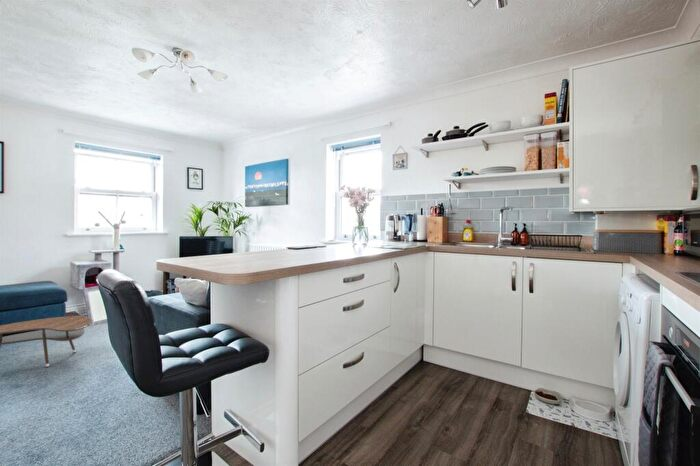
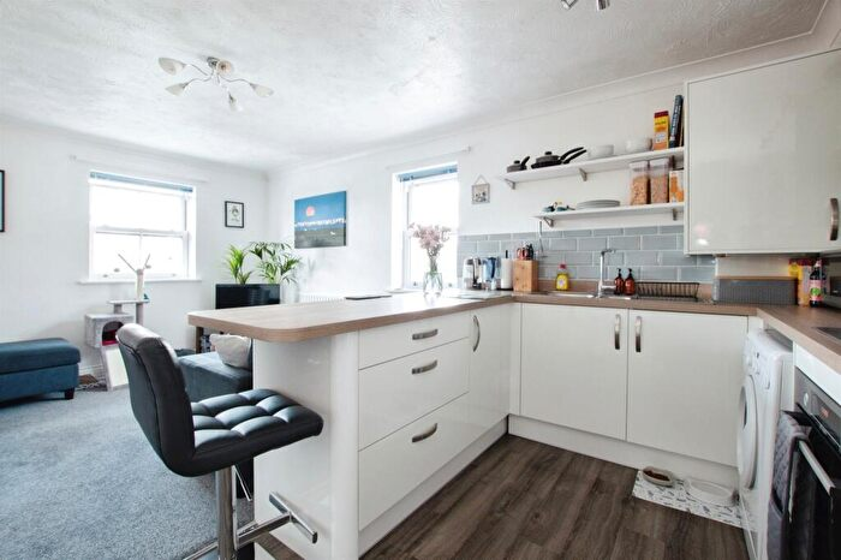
- side table [0,315,94,368]
